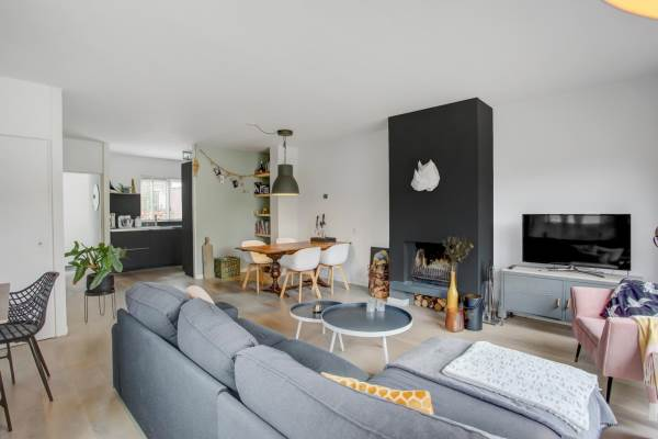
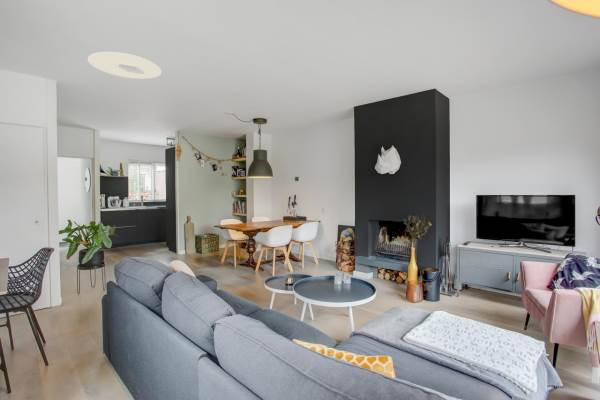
+ ceiling light [87,51,163,80]
